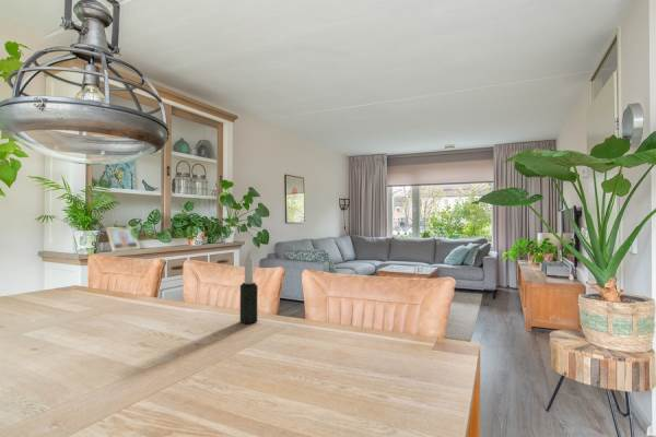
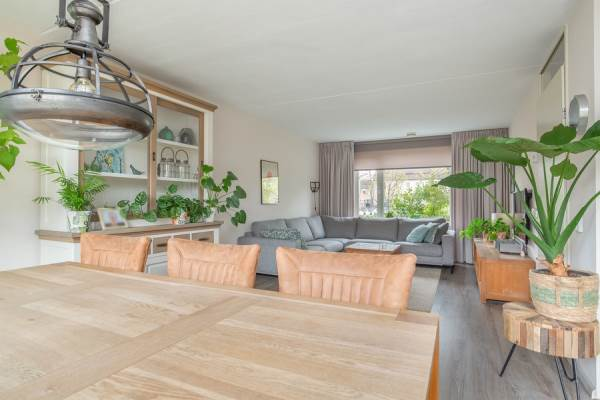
- candle [239,249,259,324]
